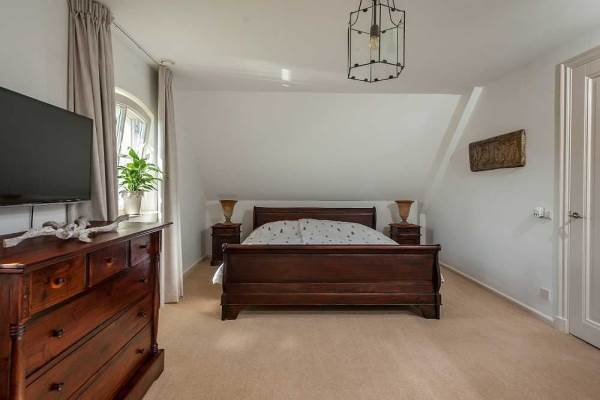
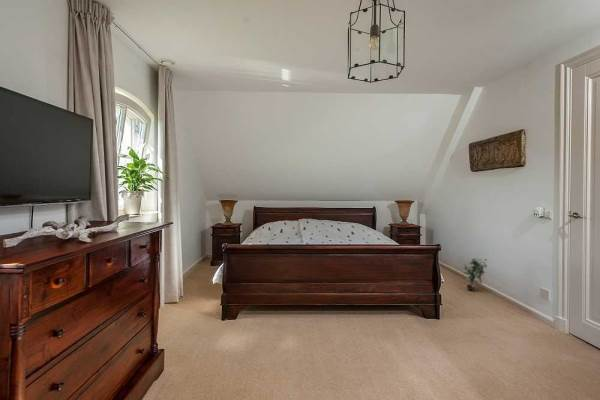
+ potted plant [461,256,488,291]
